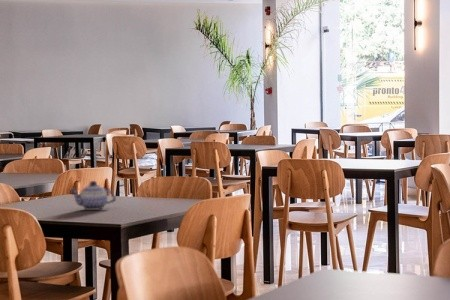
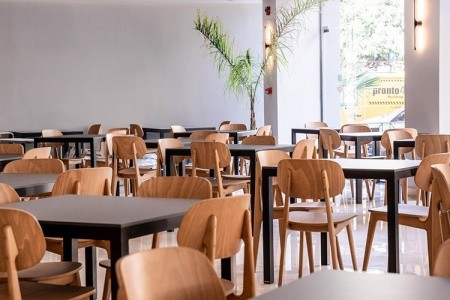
- teapot [68,180,117,211]
